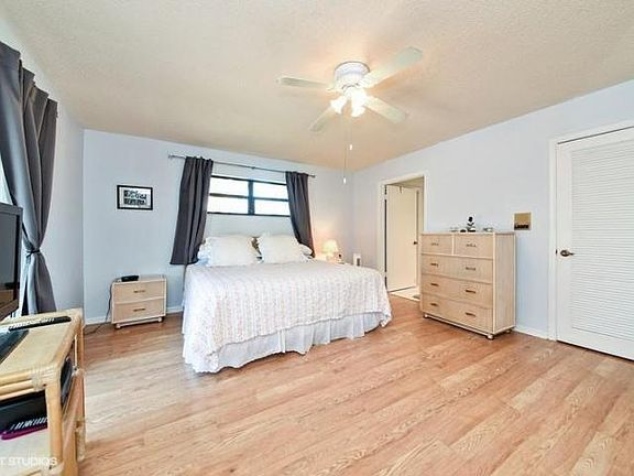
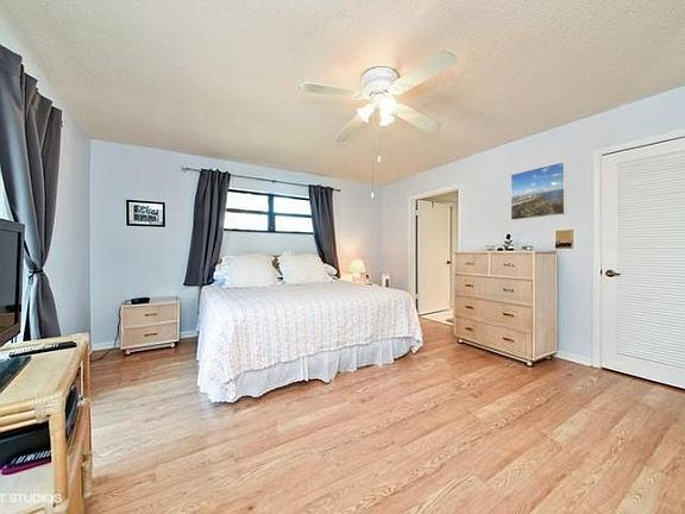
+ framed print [510,161,567,221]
